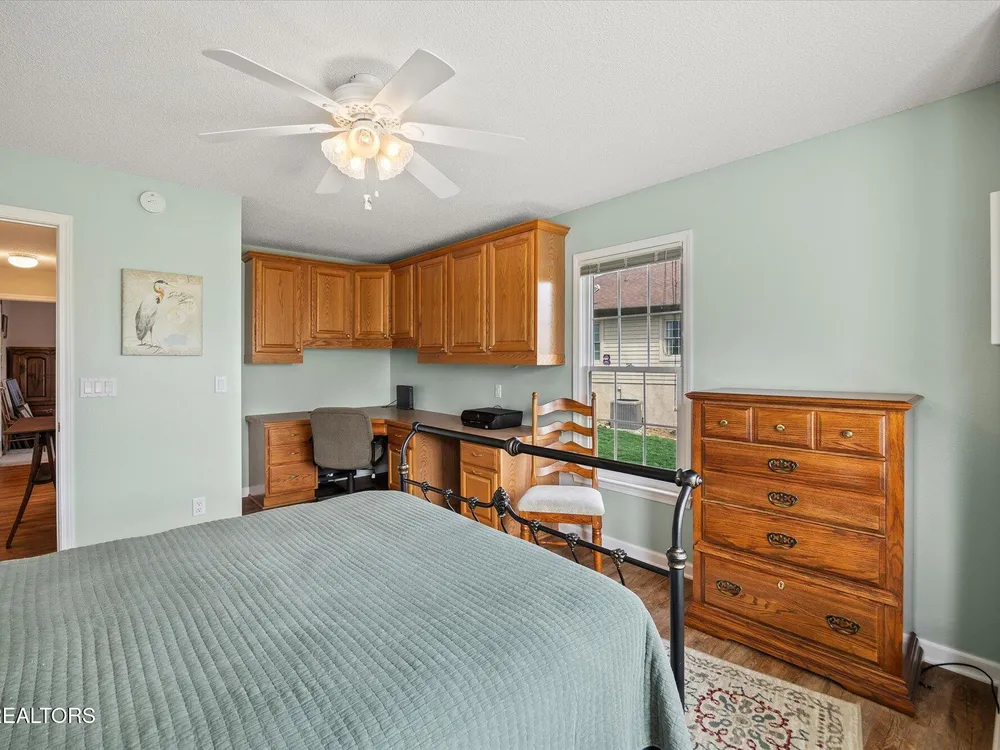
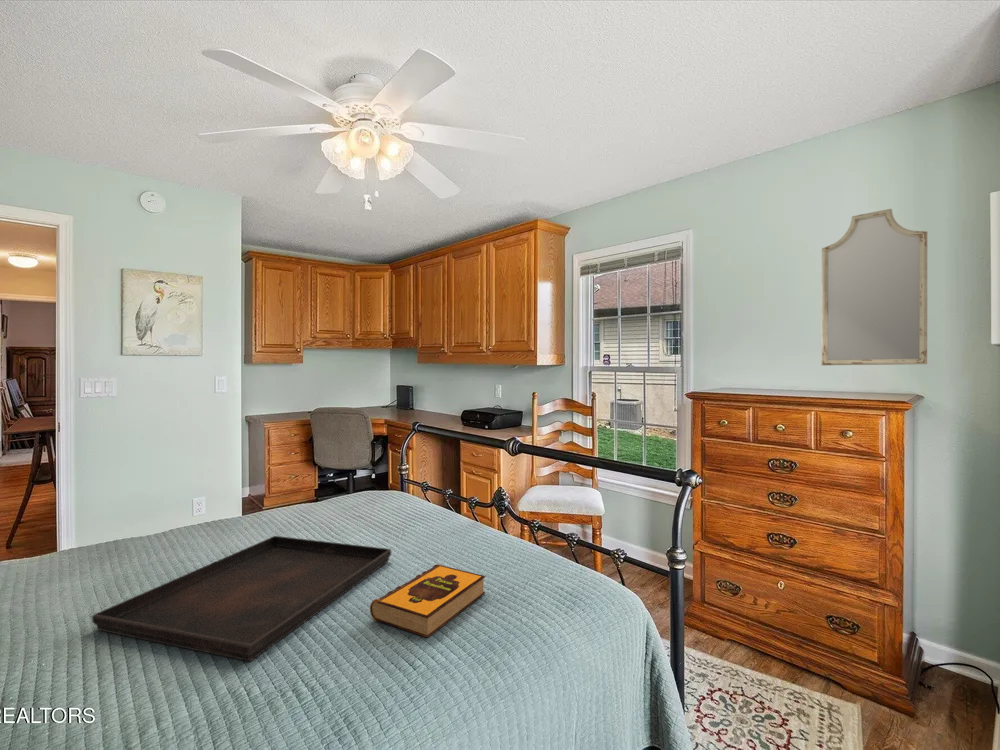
+ hardback book [369,563,486,638]
+ home mirror [820,208,929,366]
+ serving tray [91,535,392,662]
